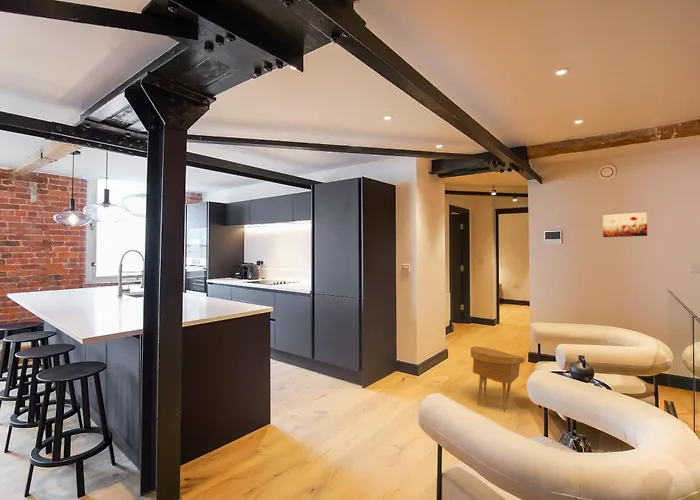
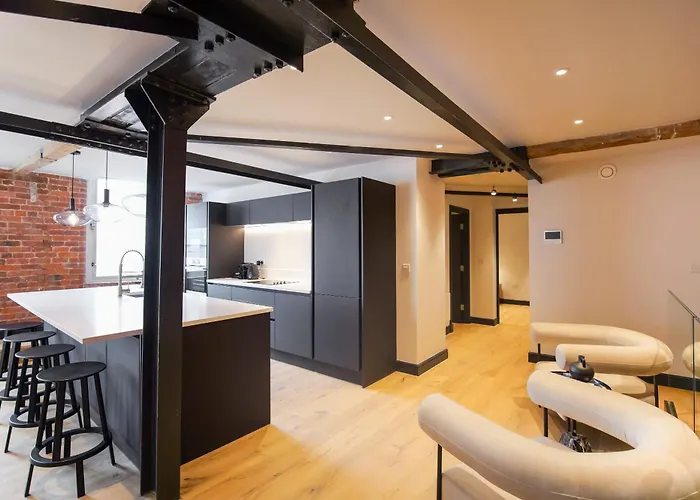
- wall art [602,211,648,238]
- side table [470,345,525,413]
